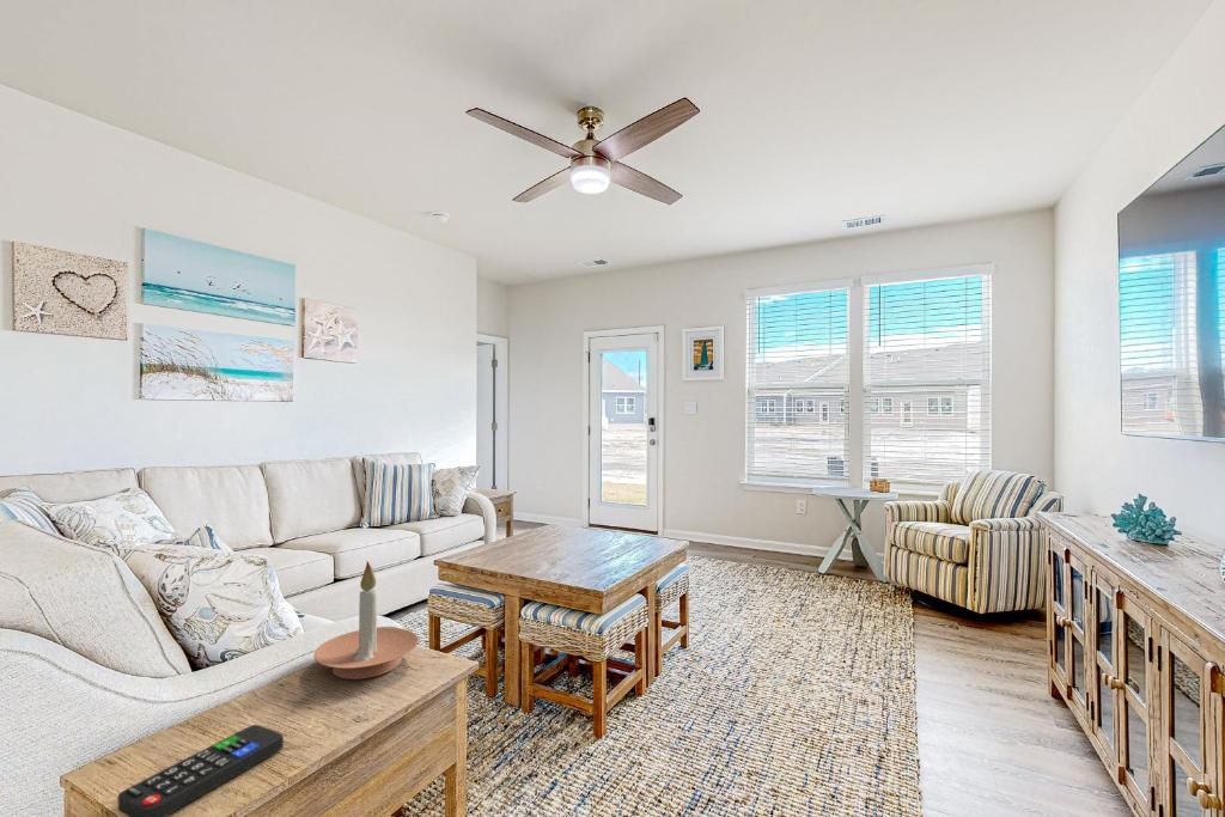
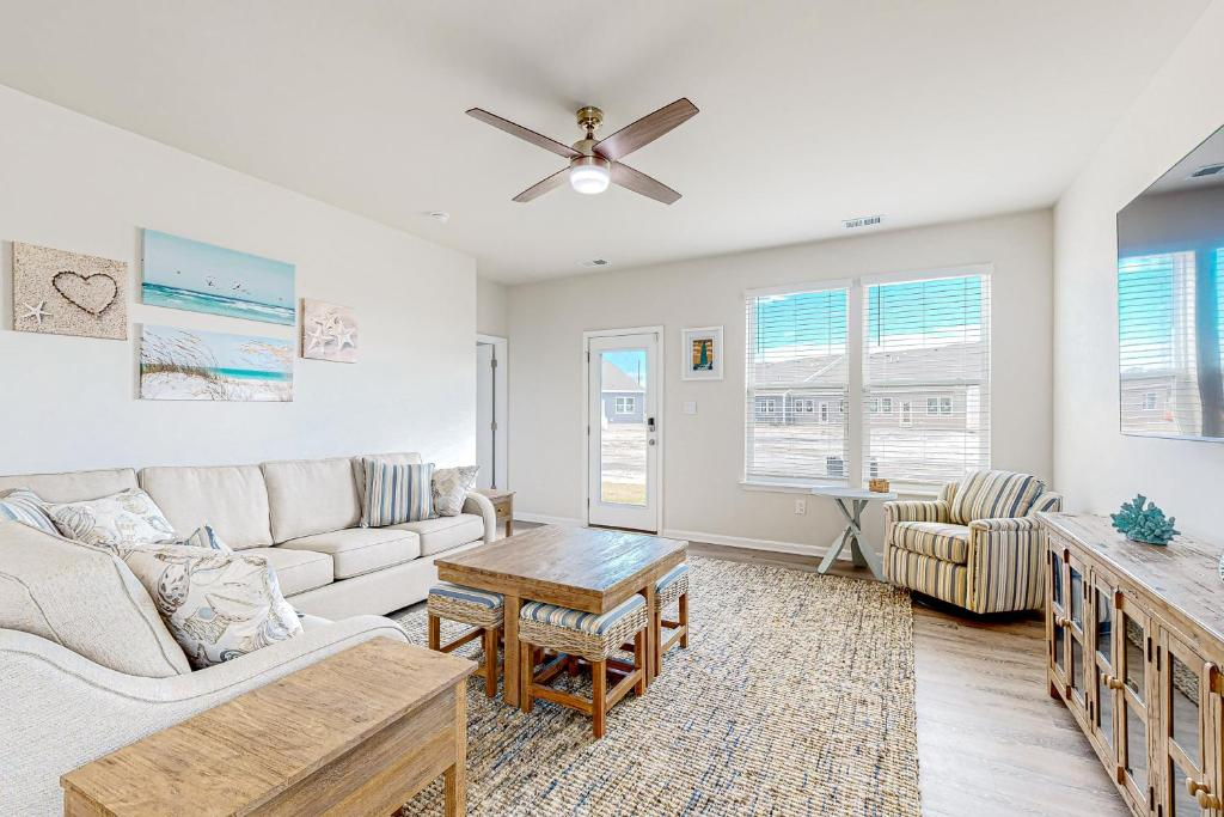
- remote control [117,724,285,817]
- candle holder [312,560,420,681]
